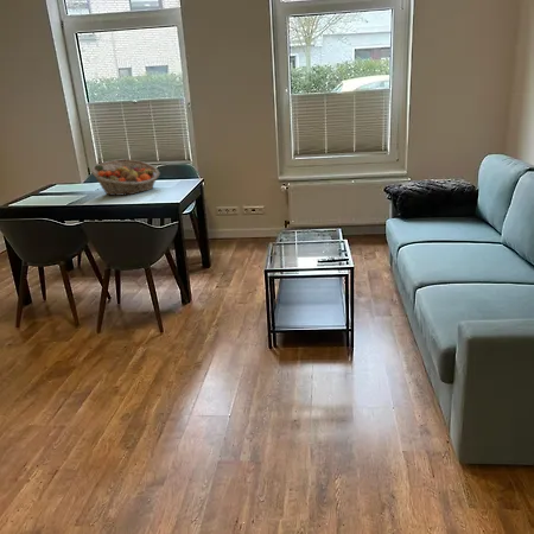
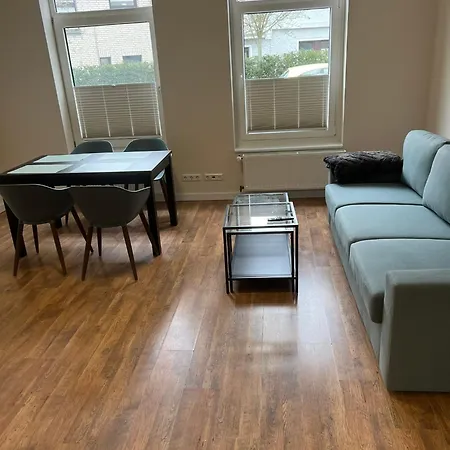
- fruit basket [89,158,161,197]
